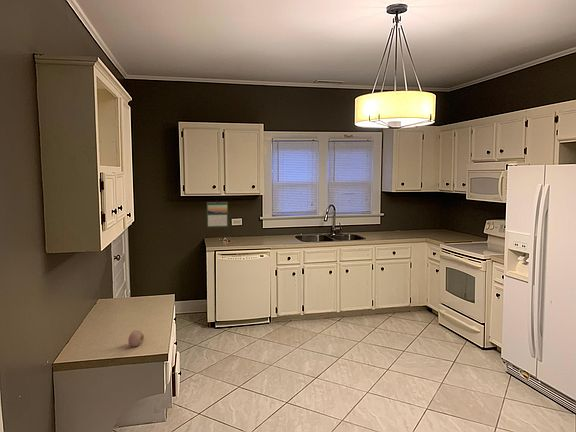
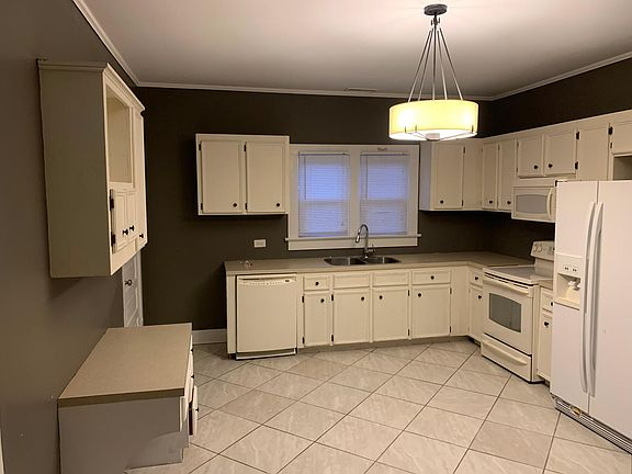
- fruit [127,329,145,347]
- calendar [206,201,229,228]
